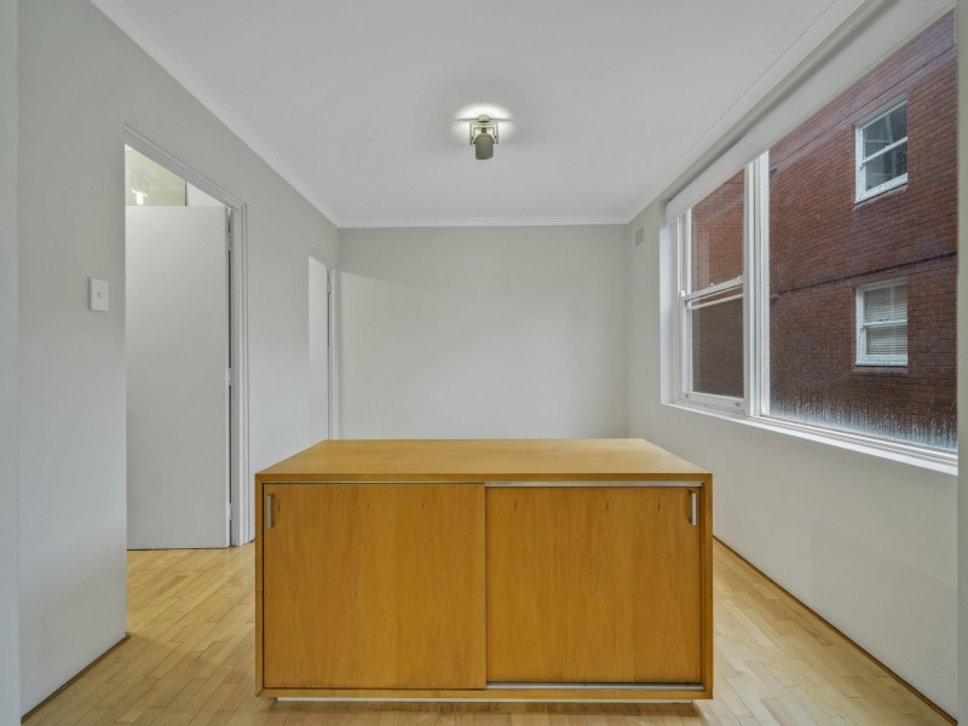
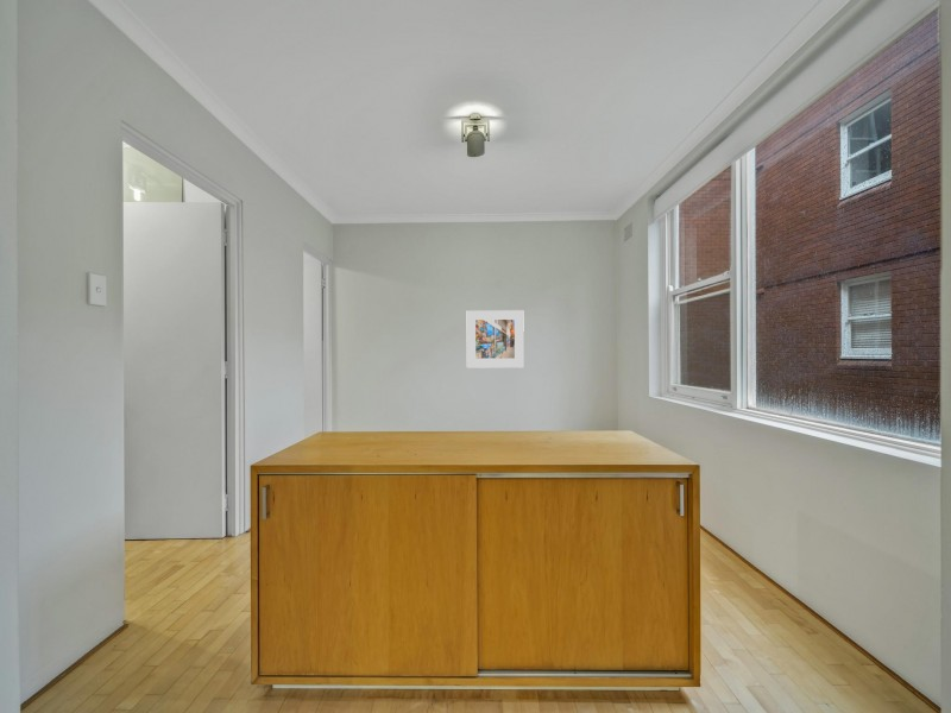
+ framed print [466,309,525,368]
